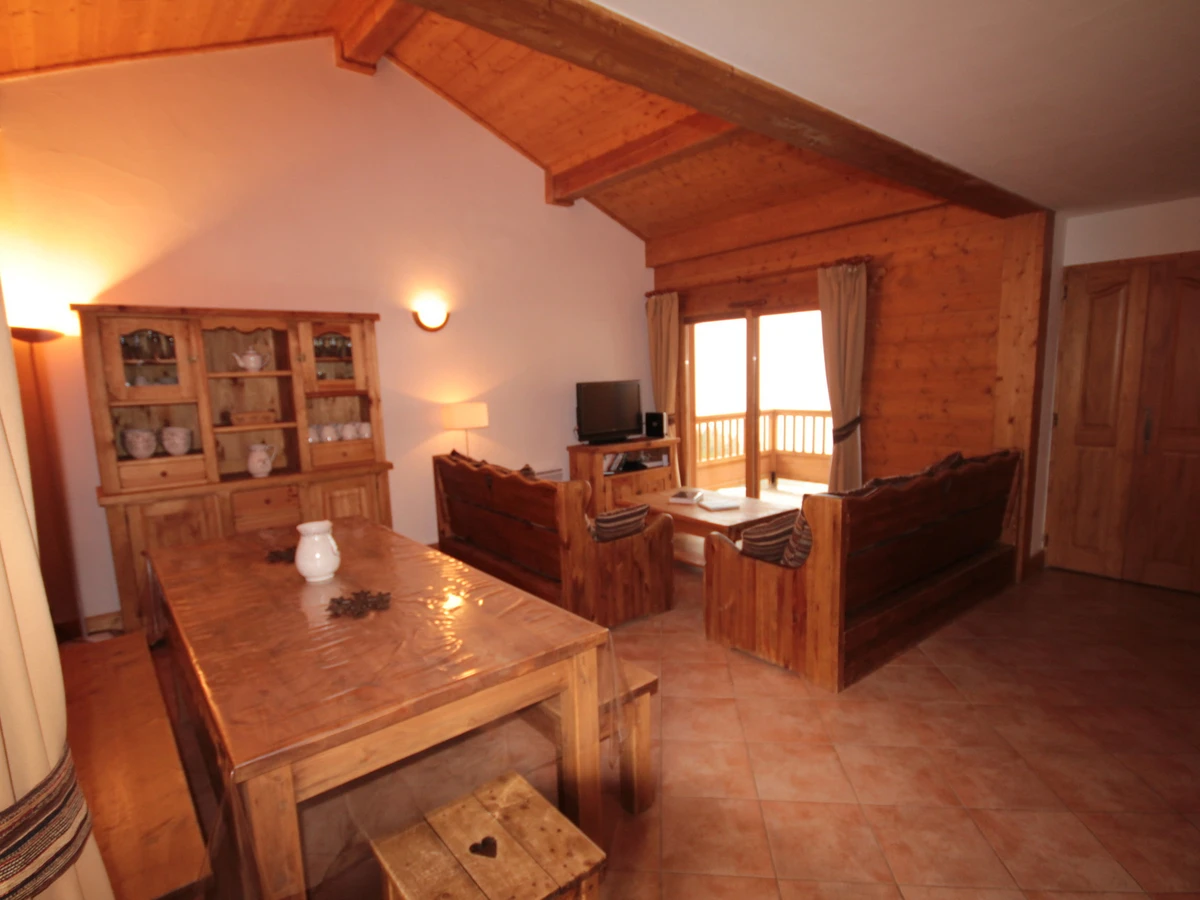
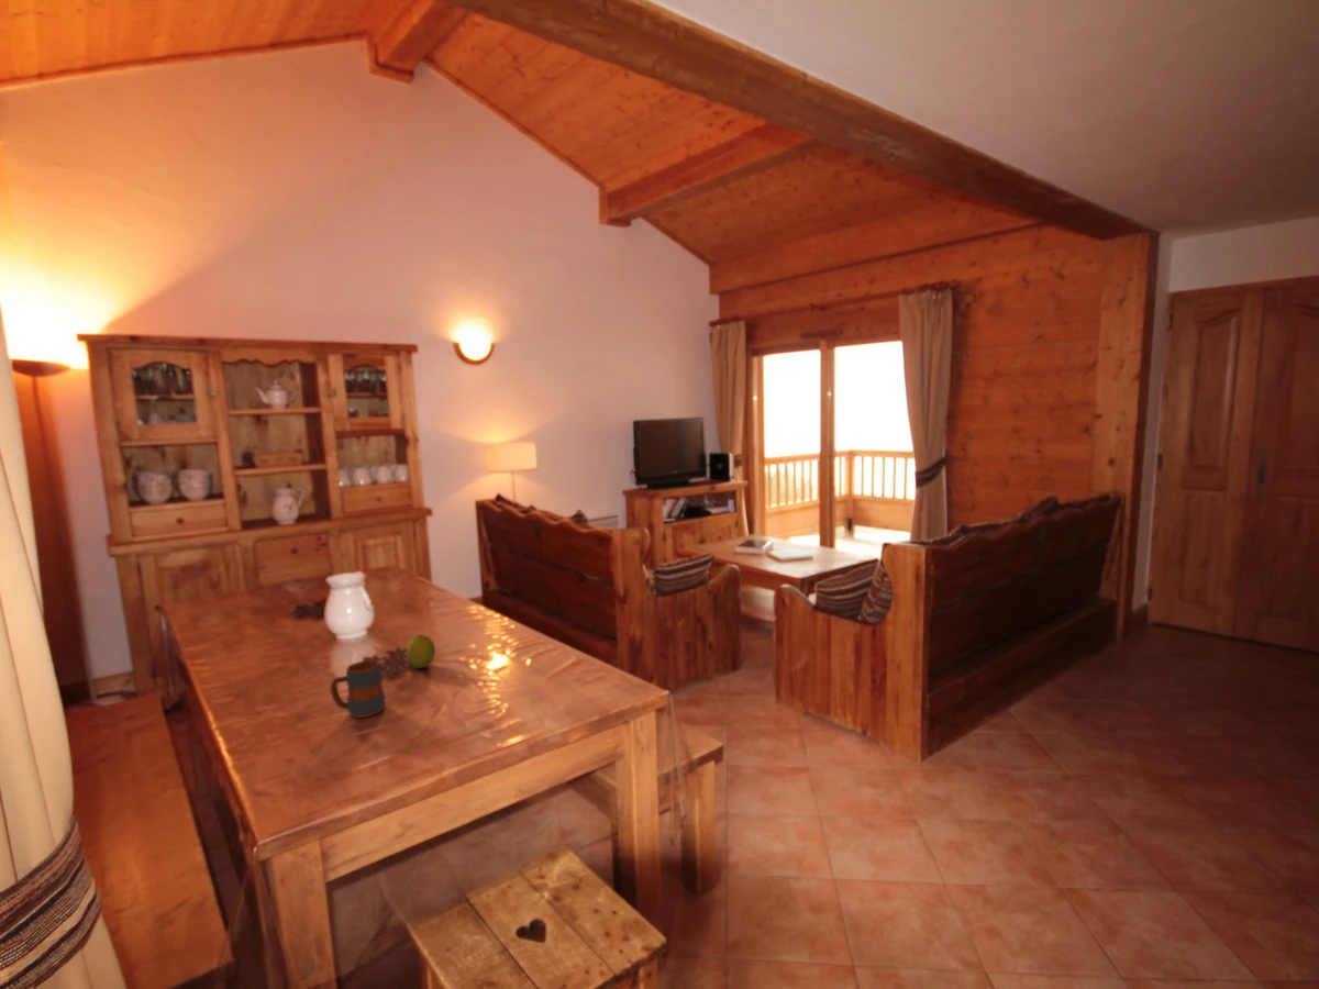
+ fruit [406,633,436,669]
+ mug [330,659,387,719]
